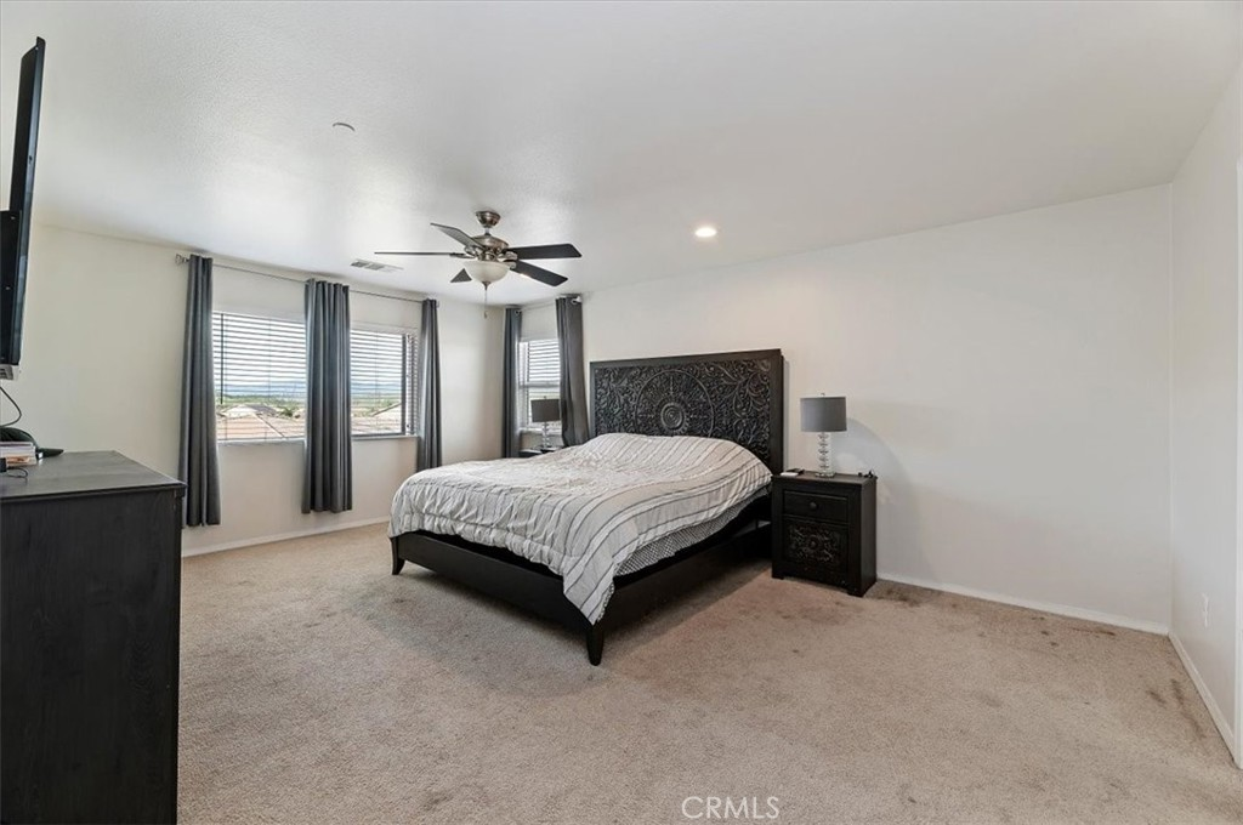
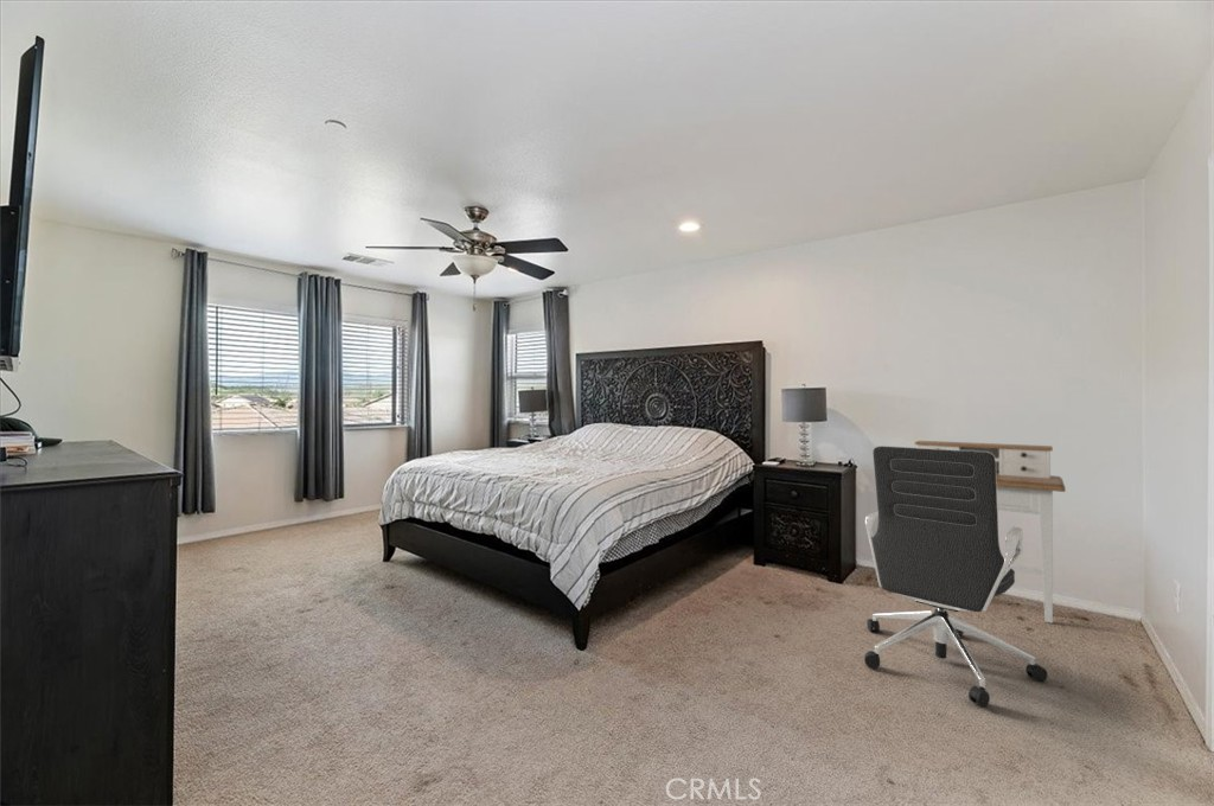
+ office chair [863,444,1048,708]
+ desk [914,440,1067,625]
